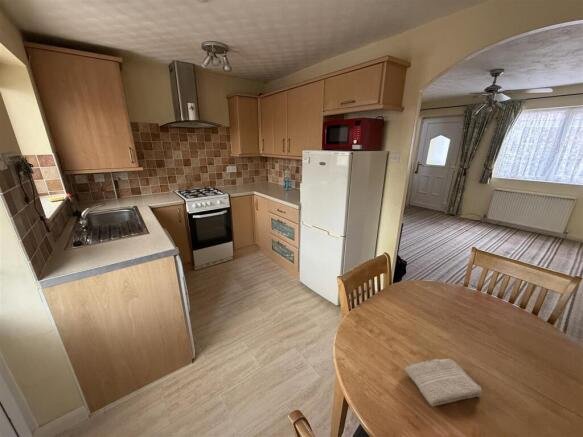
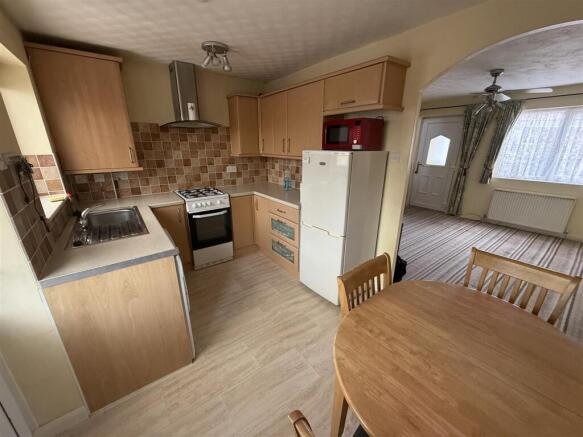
- washcloth [404,358,483,407]
